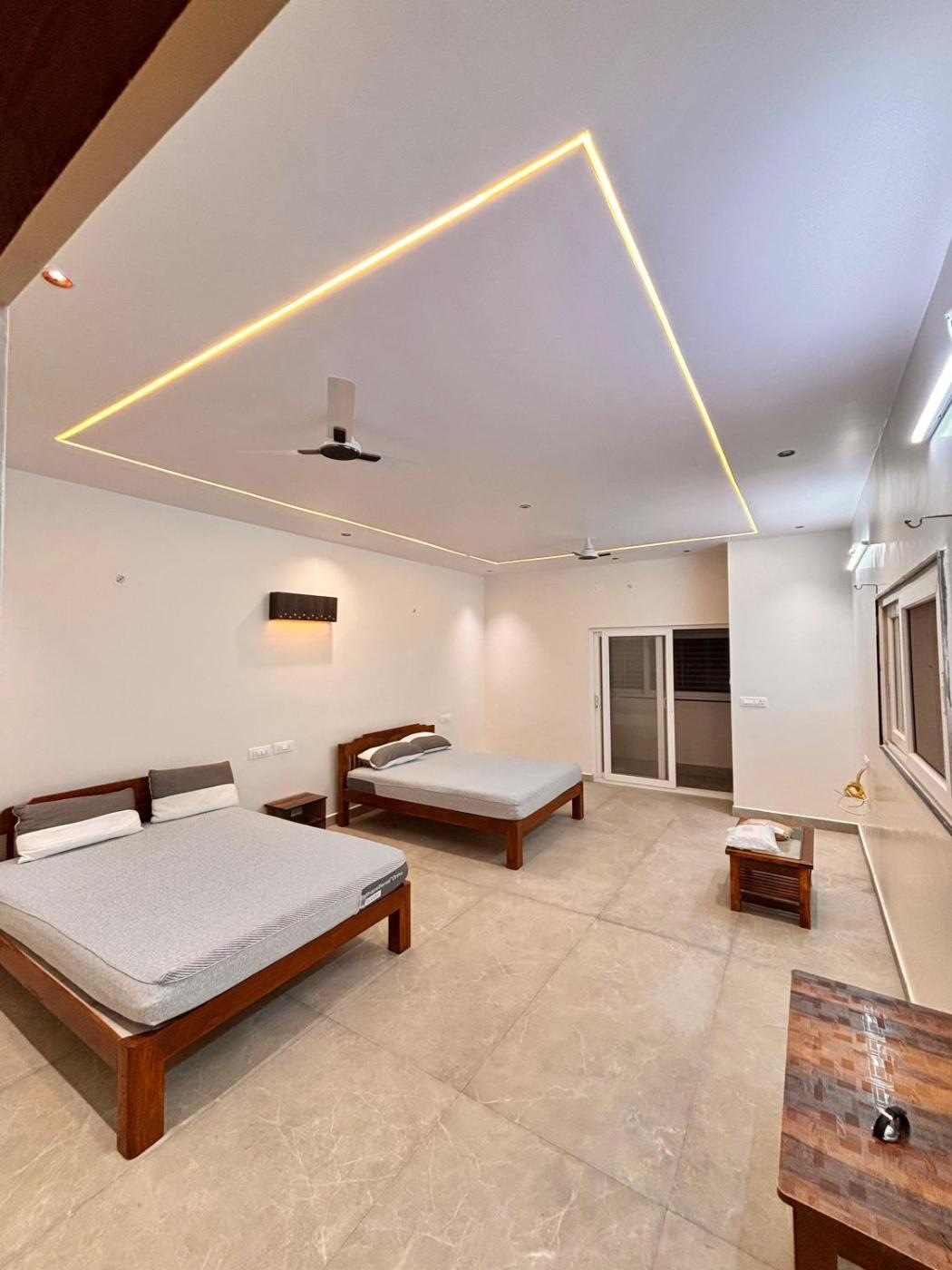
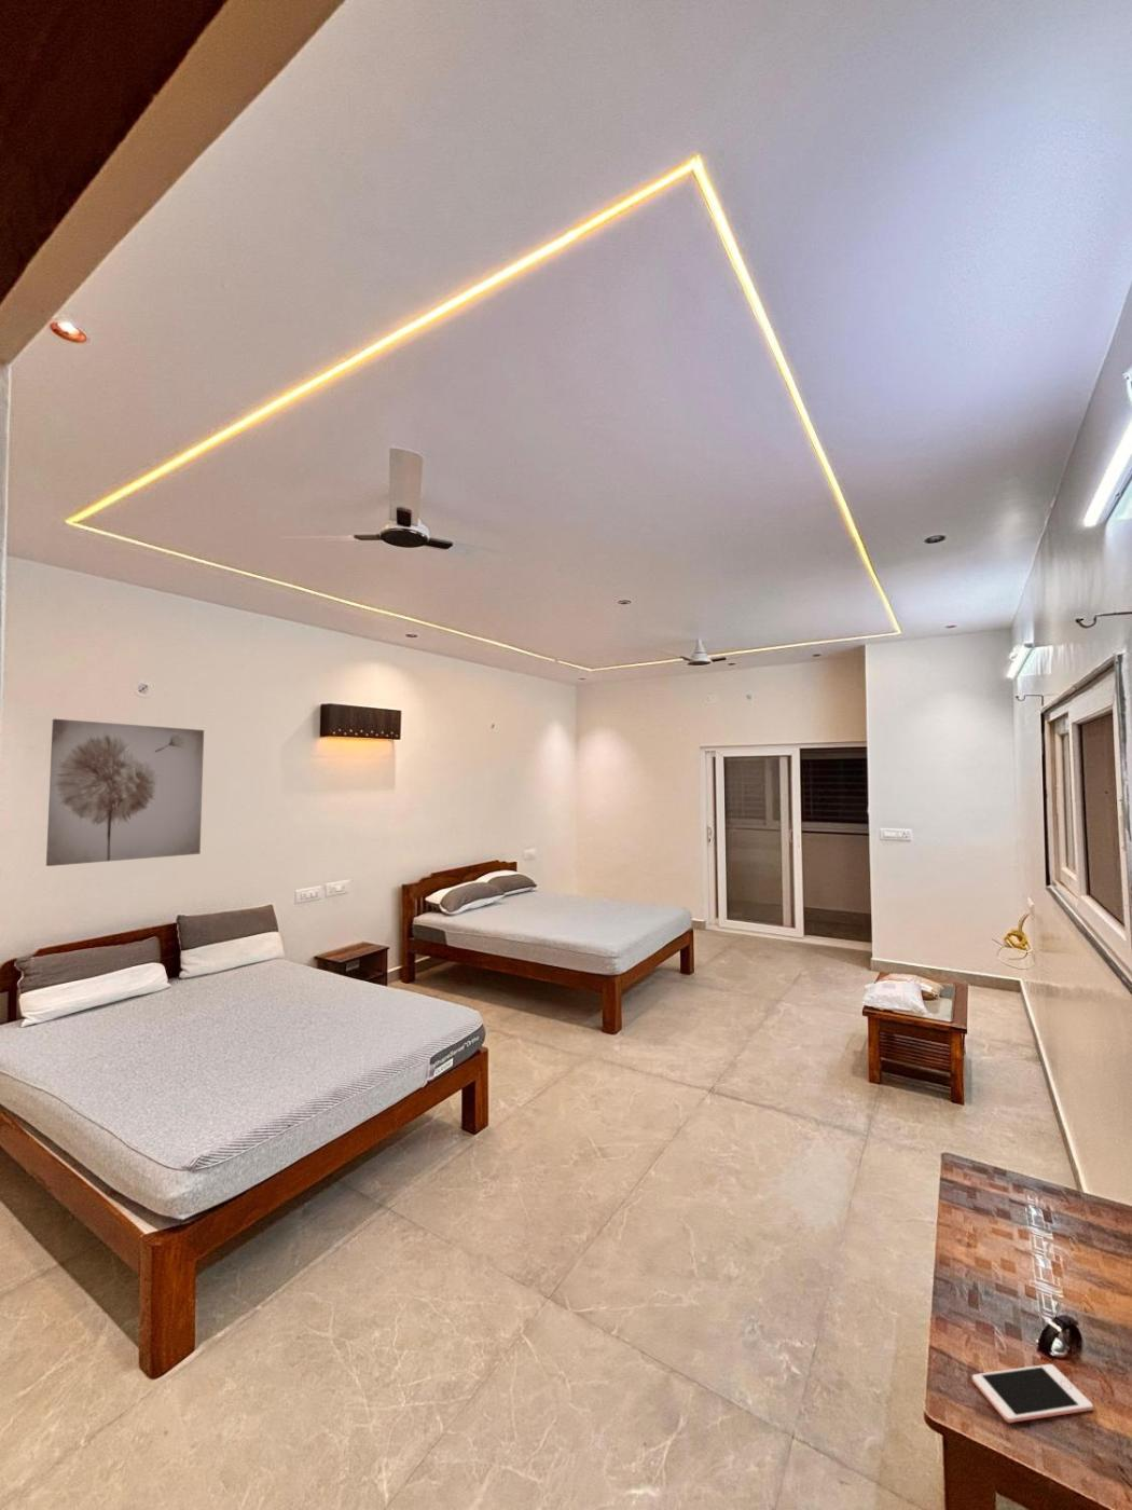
+ wall art [45,718,205,867]
+ cell phone [971,1364,1094,1423]
